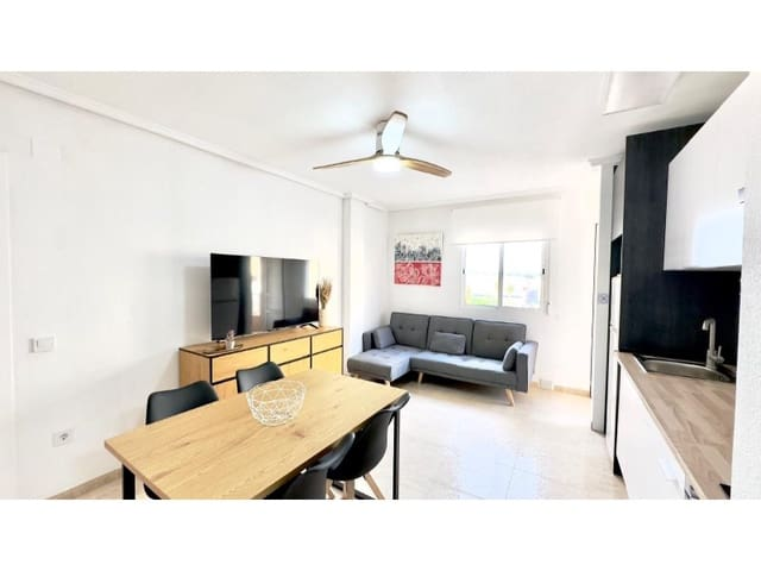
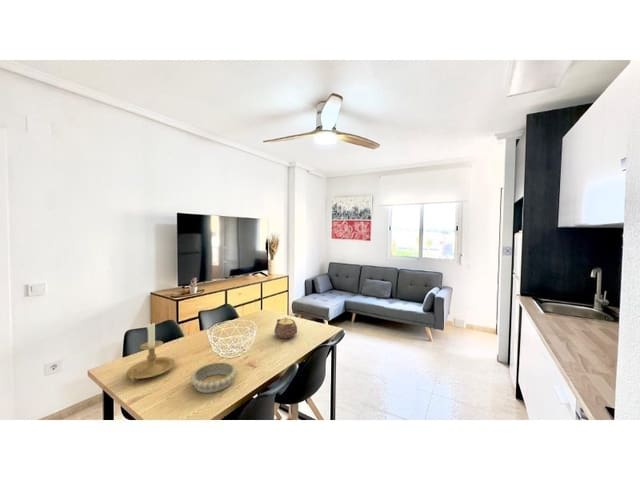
+ decorative bowl [189,361,238,394]
+ candle holder [126,321,176,383]
+ teapot [273,317,298,340]
